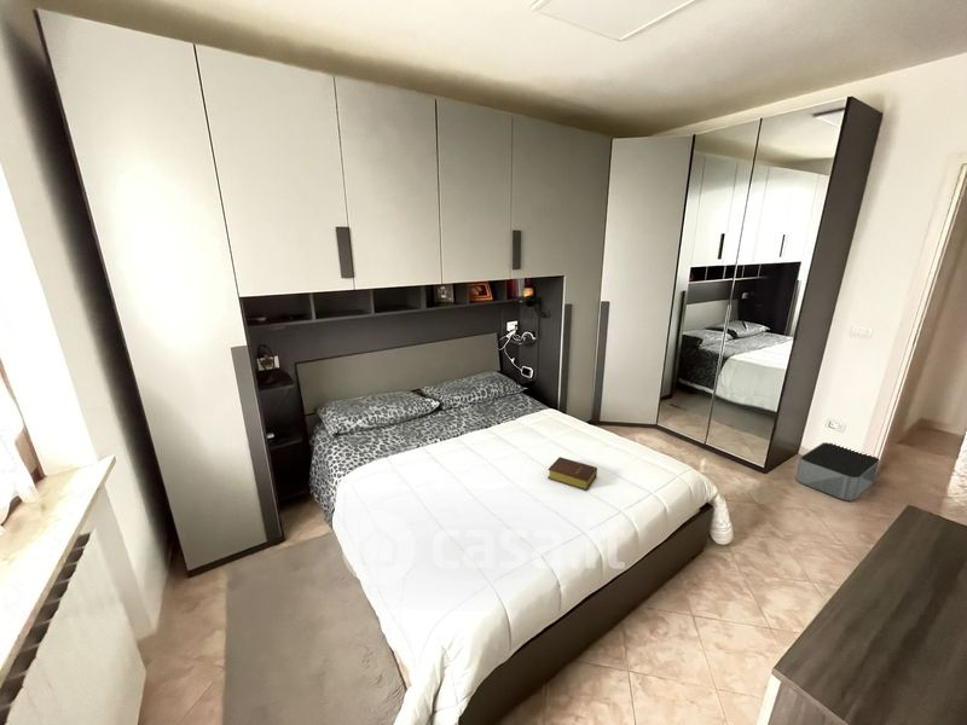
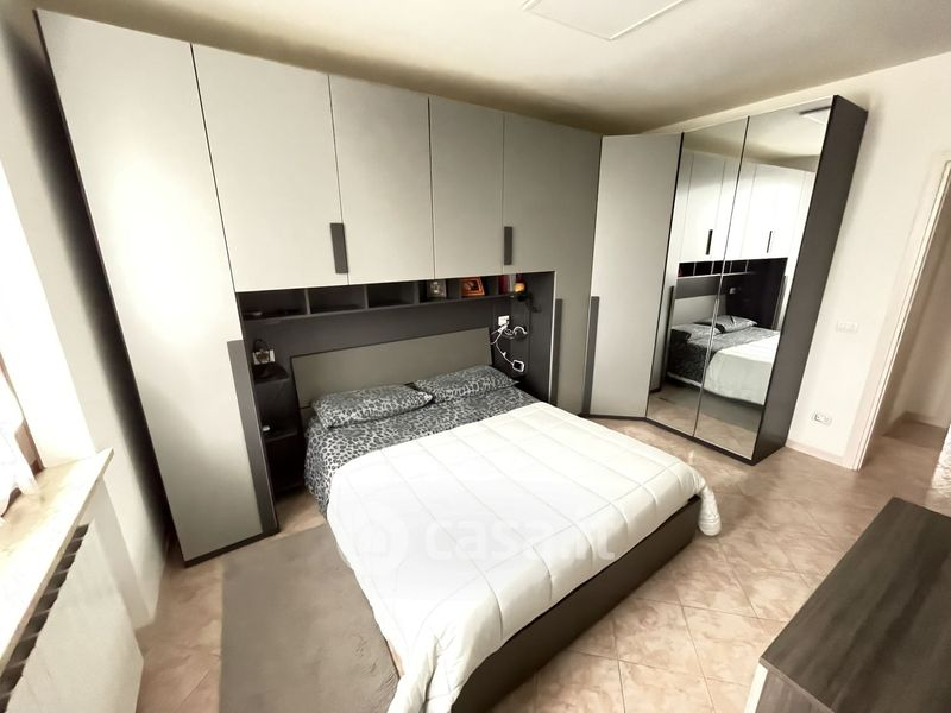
- bible [546,456,598,492]
- storage bin [794,441,881,501]
